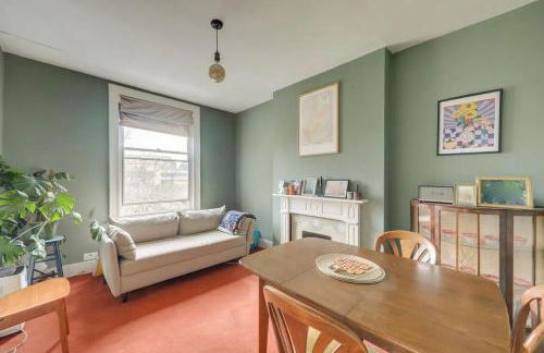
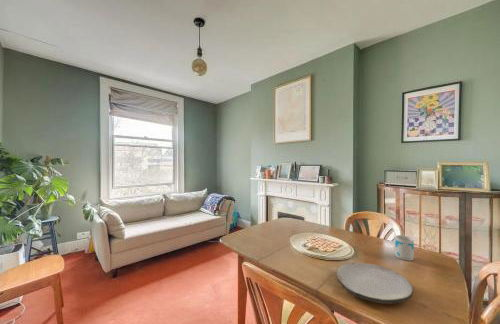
+ plate [336,261,414,305]
+ mug [394,234,415,262]
